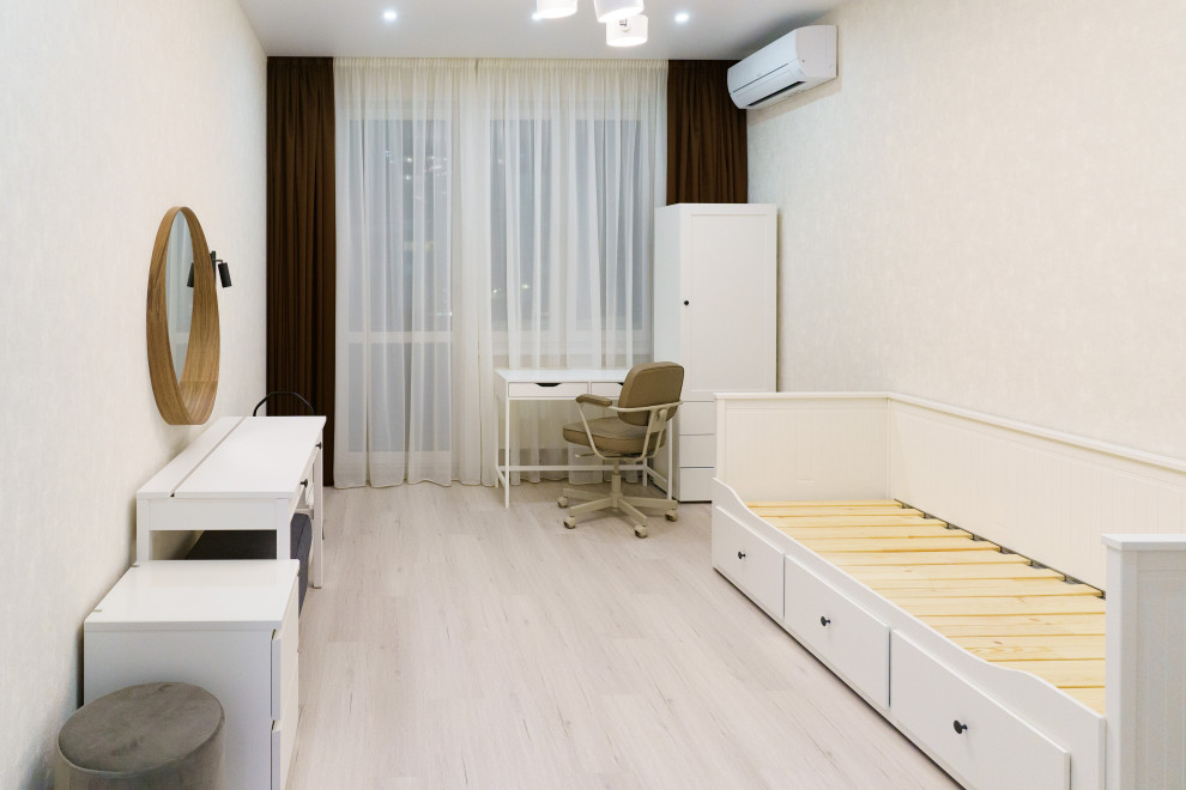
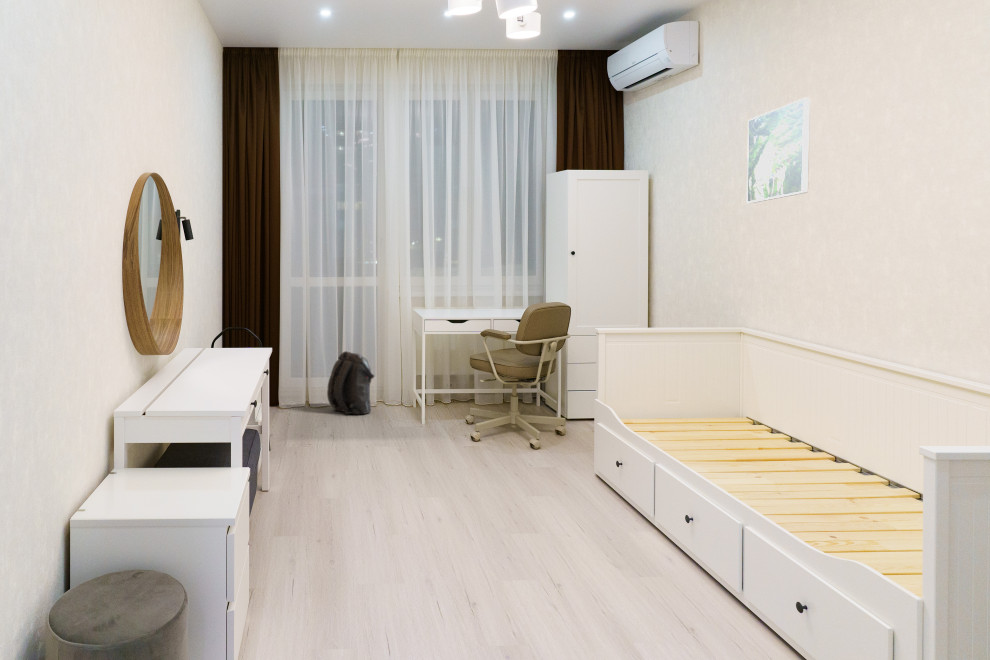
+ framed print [746,97,811,204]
+ backpack [326,350,375,415]
